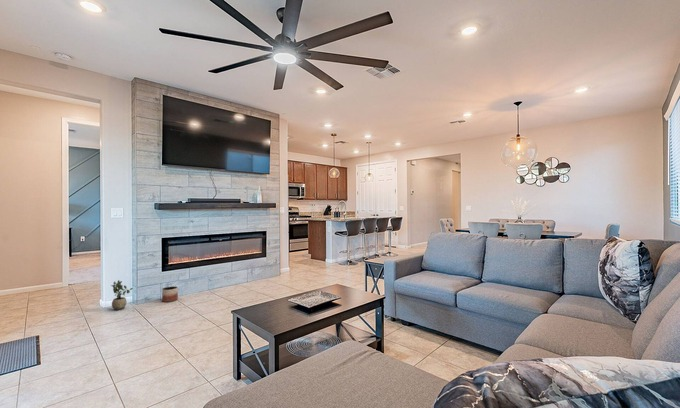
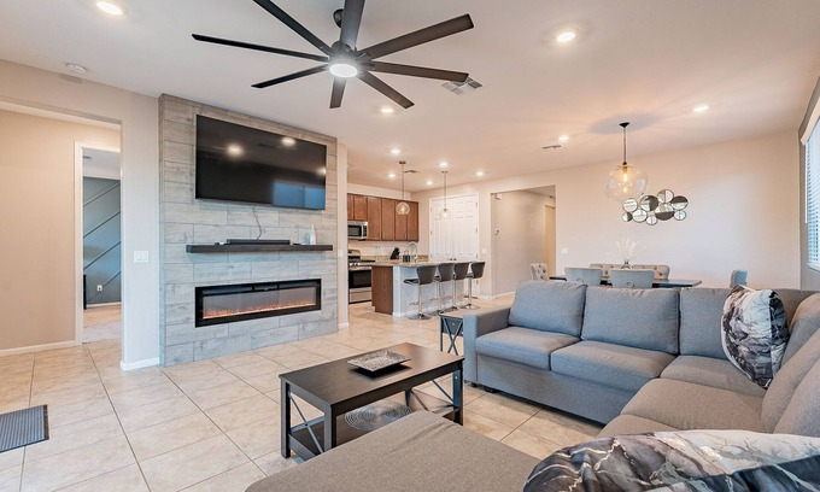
- potted plant [110,279,134,311]
- planter [161,285,179,303]
